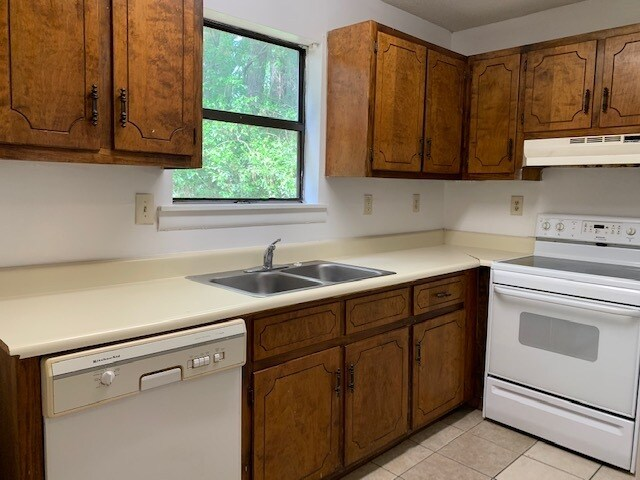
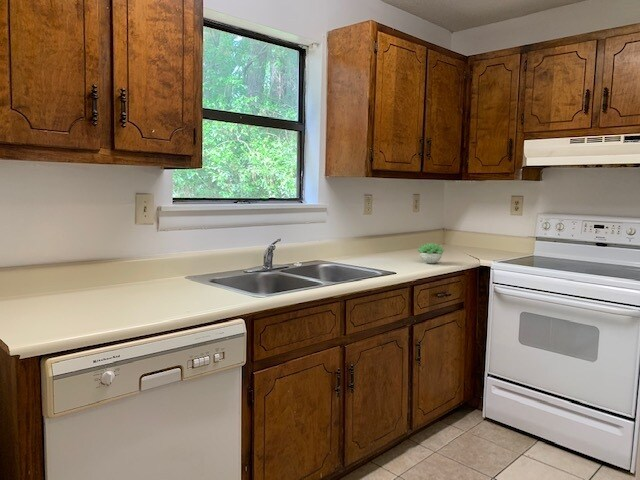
+ succulent plant [416,242,446,264]
